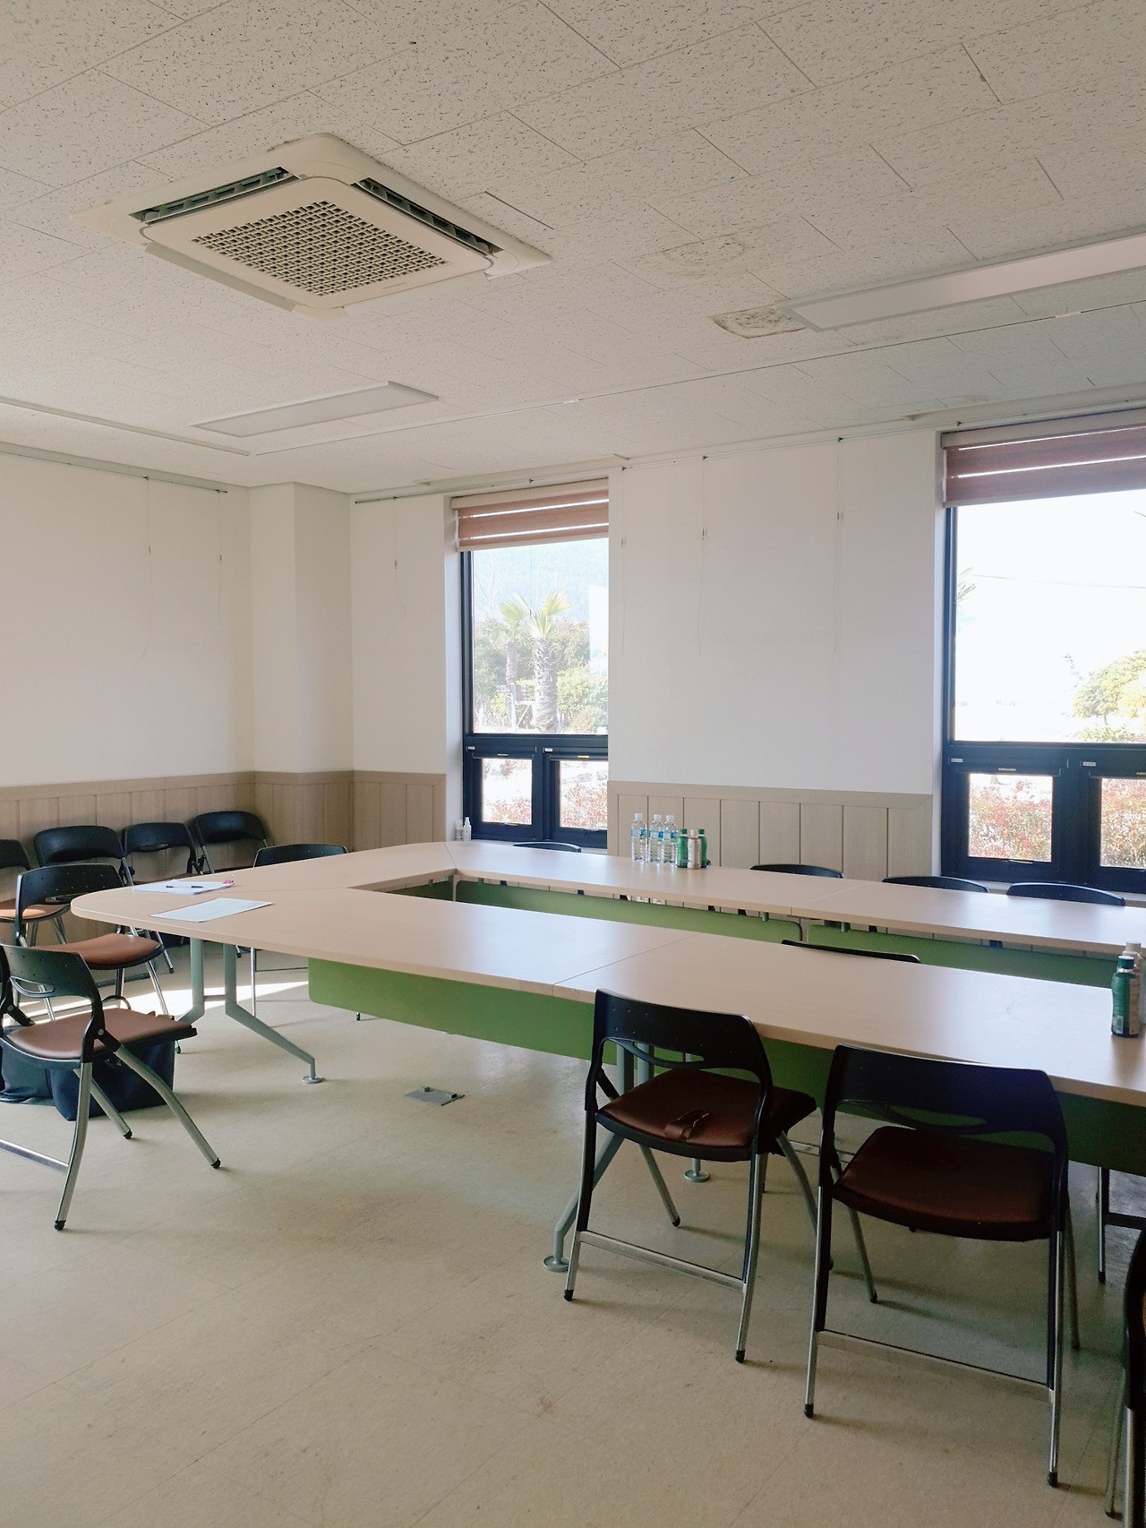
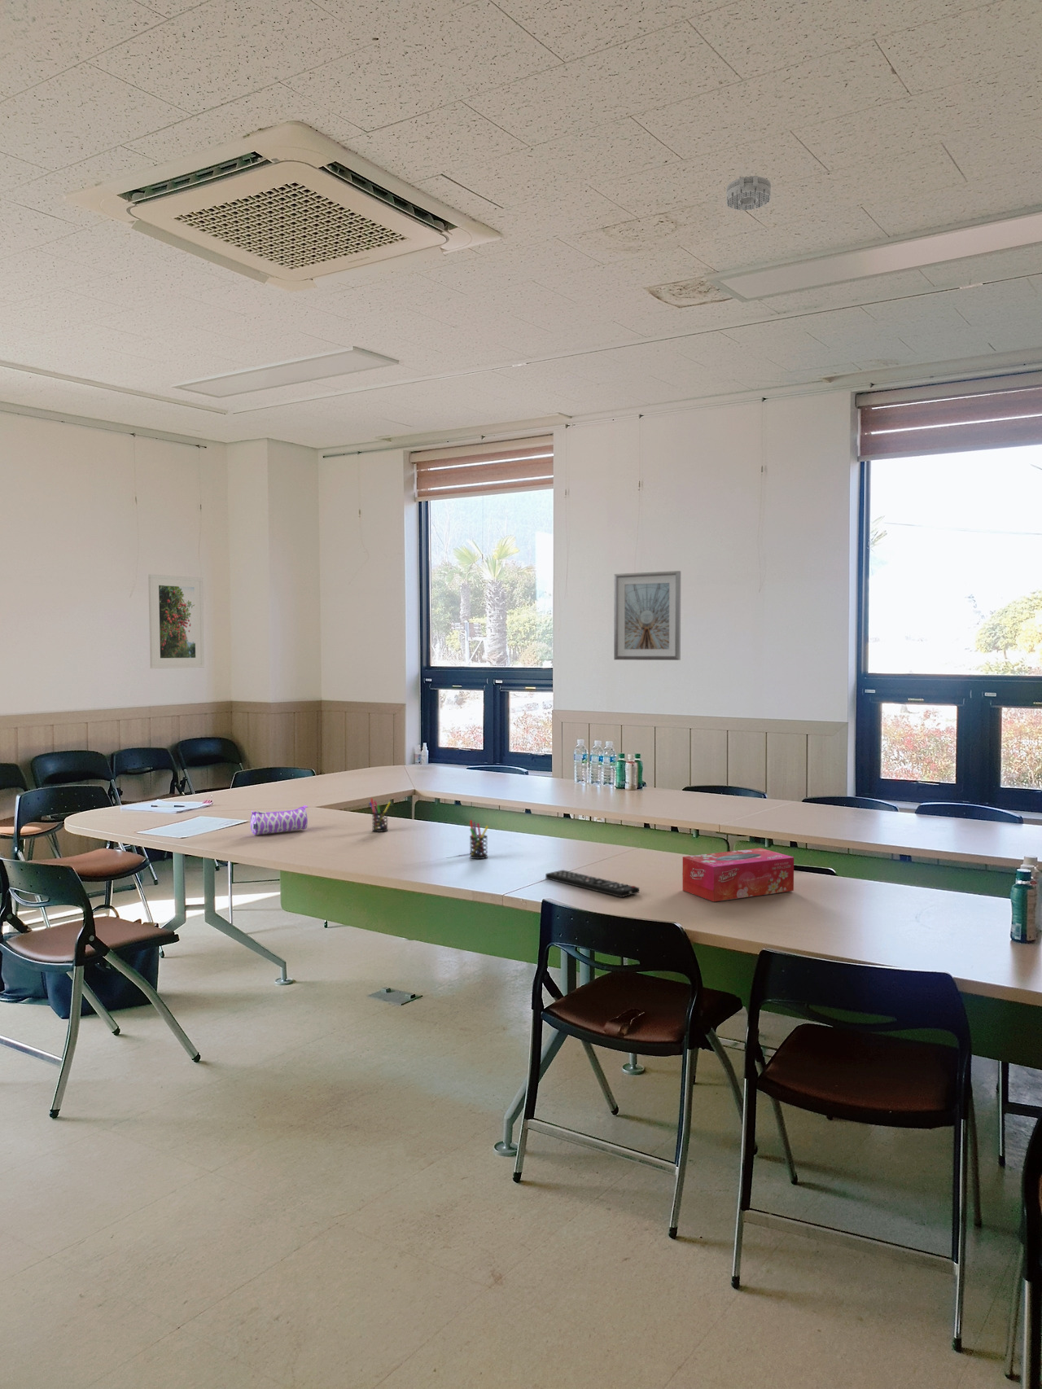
+ picture frame [613,570,682,661]
+ pen holder [468,819,489,860]
+ smoke detector [726,175,772,211]
+ tissue box [682,847,795,902]
+ remote control [545,869,640,898]
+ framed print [148,574,205,669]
+ pencil case [250,805,309,835]
+ pen holder [368,797,392,833]
